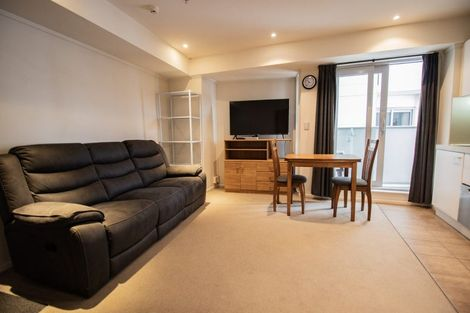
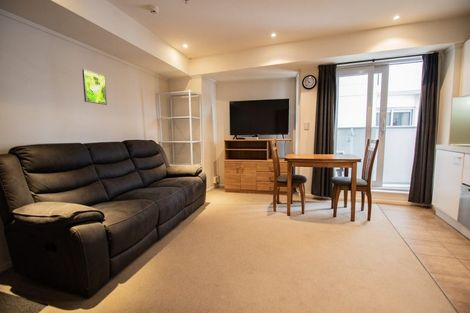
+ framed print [81,68,108,106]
